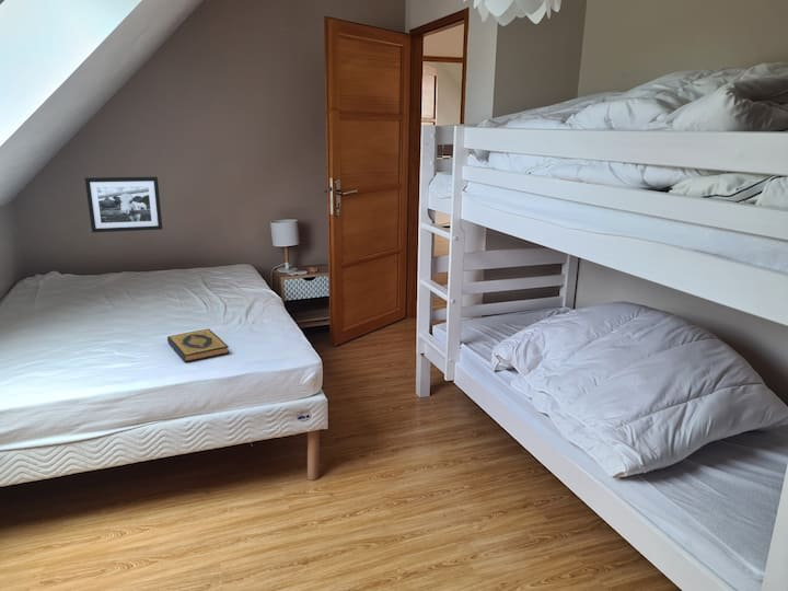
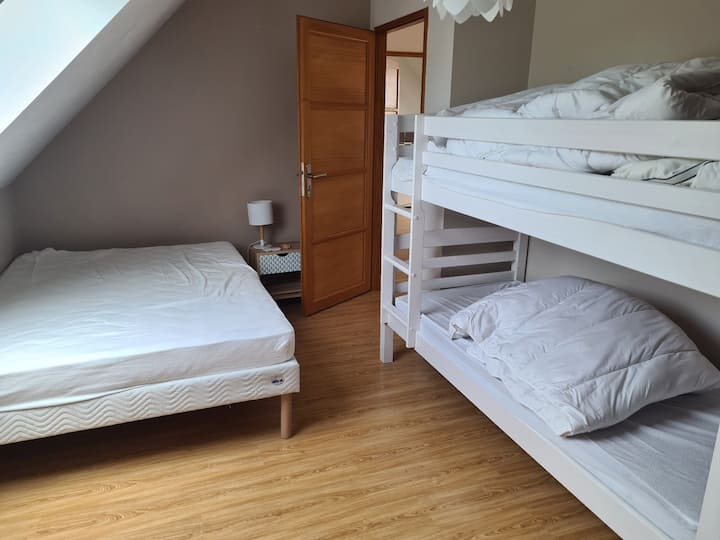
- hardback book [166,327,230,363]
- picture frame [84,176,163,233]
